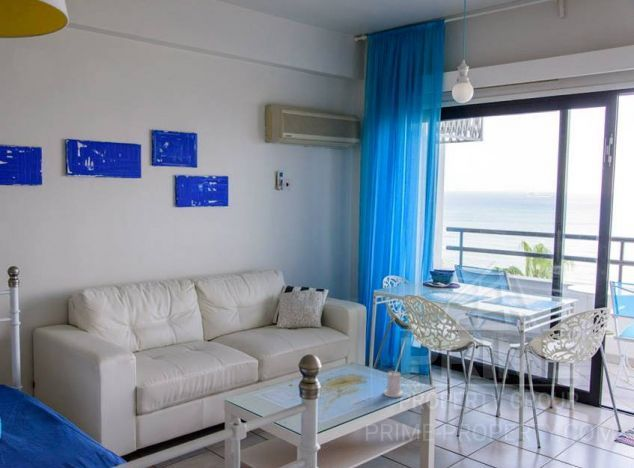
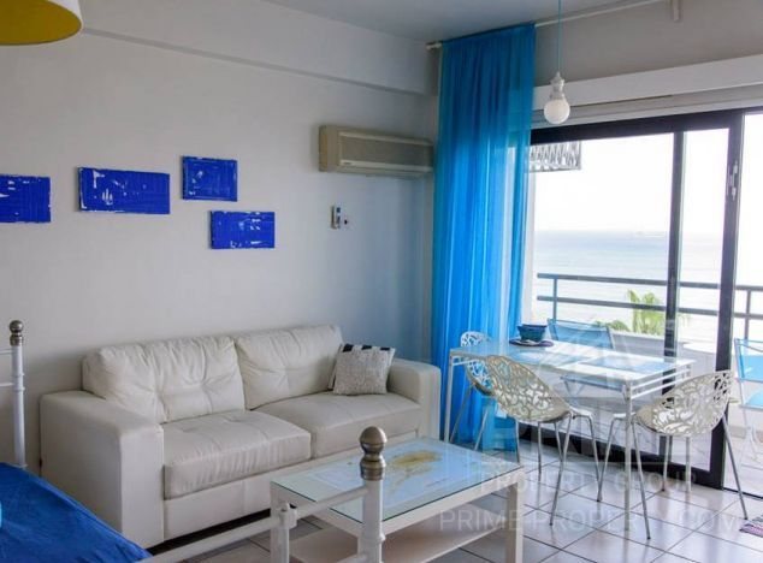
- candle [383,370,404,398]
